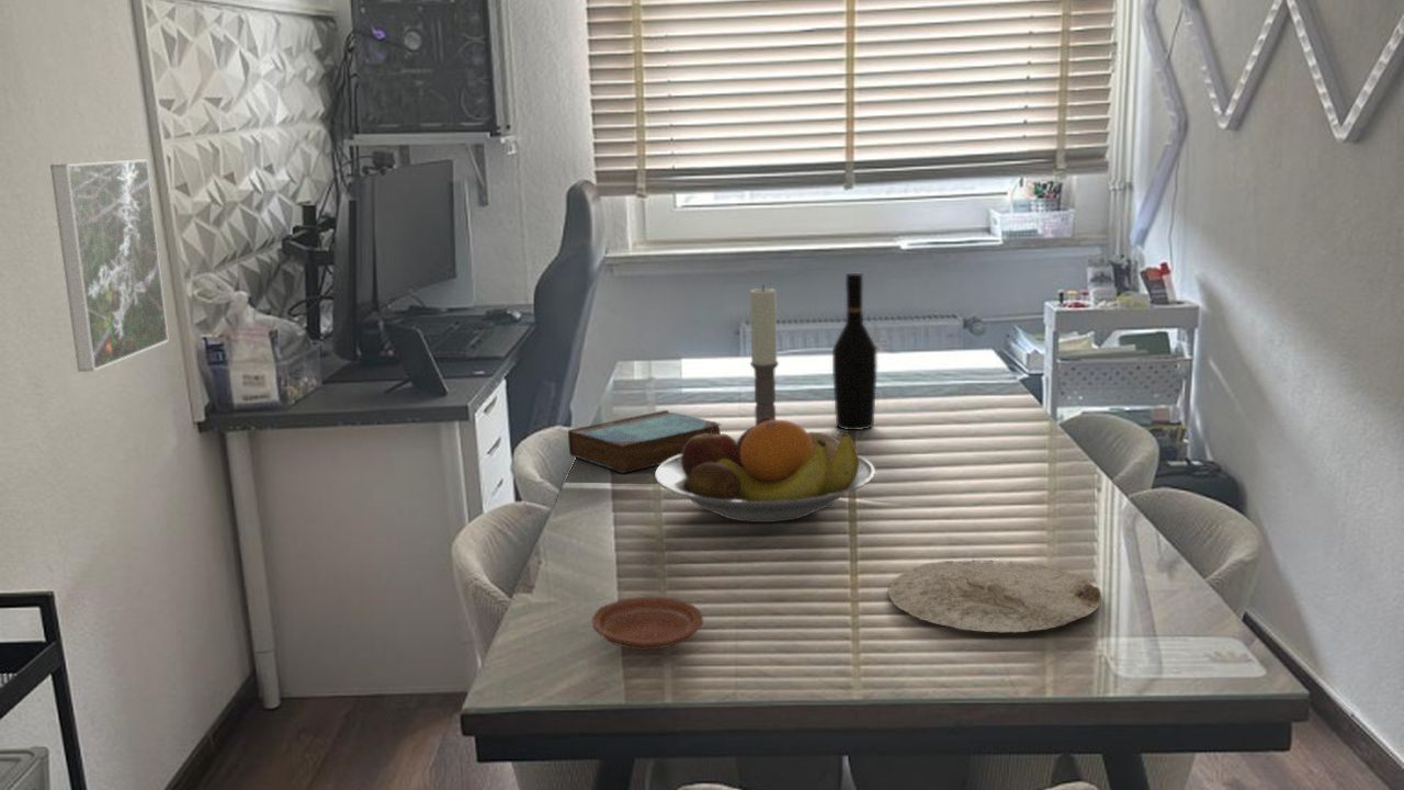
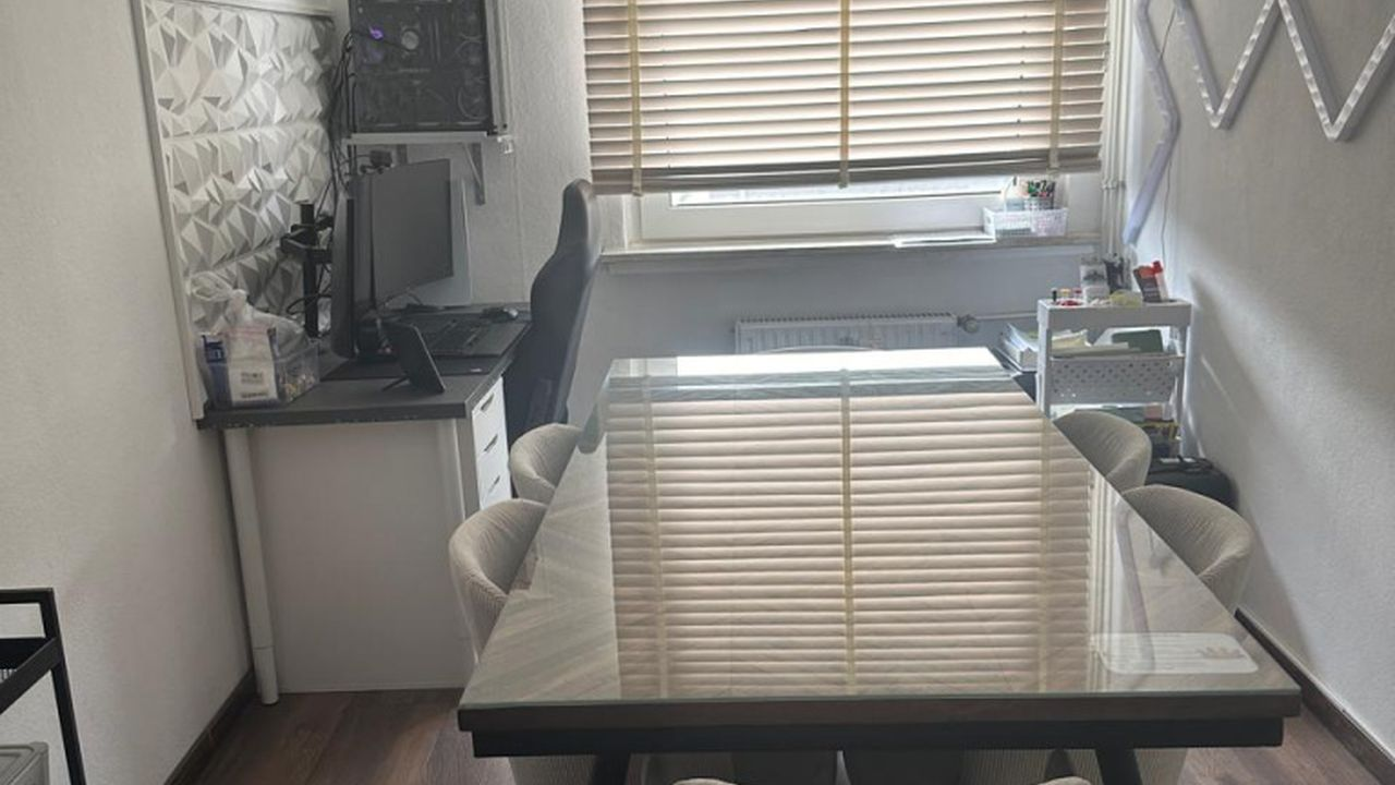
- fruit bowl [654,417,876,523]
- plate [591,596,704,651]
- plate [887,558,1102,633]
- book [567,409,723,474]
- wine bottle [831,272,879,431]
- candle [749,284,780,426]
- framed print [49,158,170,373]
